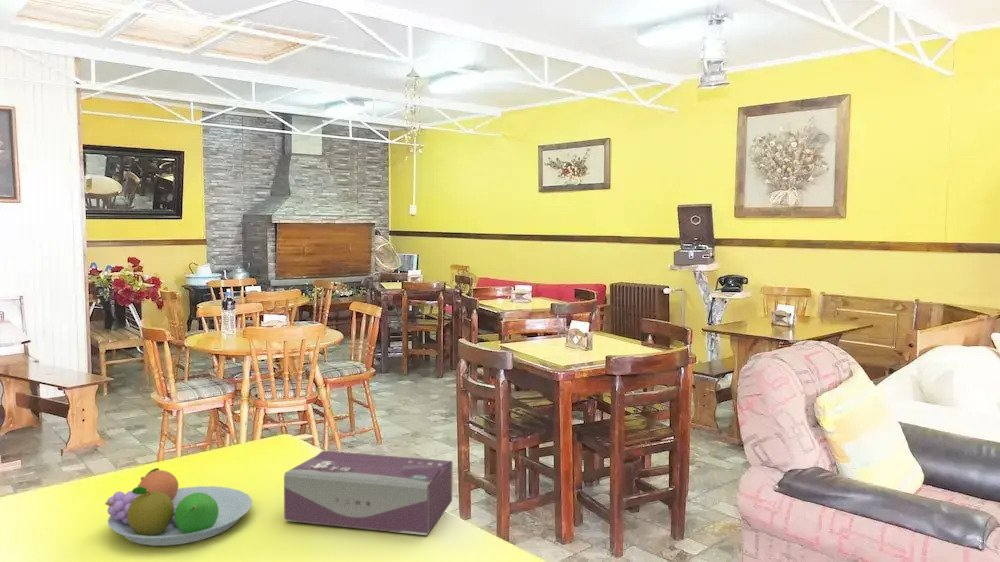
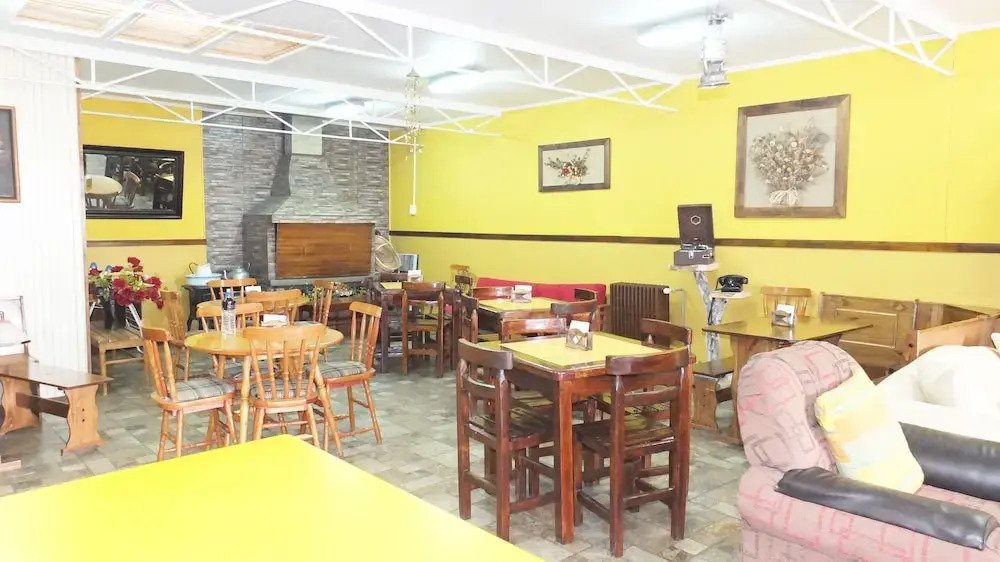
- fruit bowl [104,467,253,547]
- tissue box [283,450,453,536]
